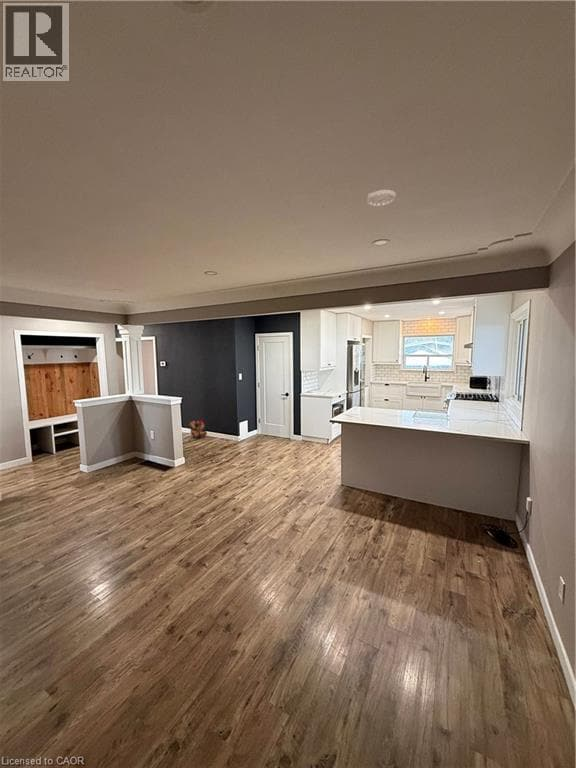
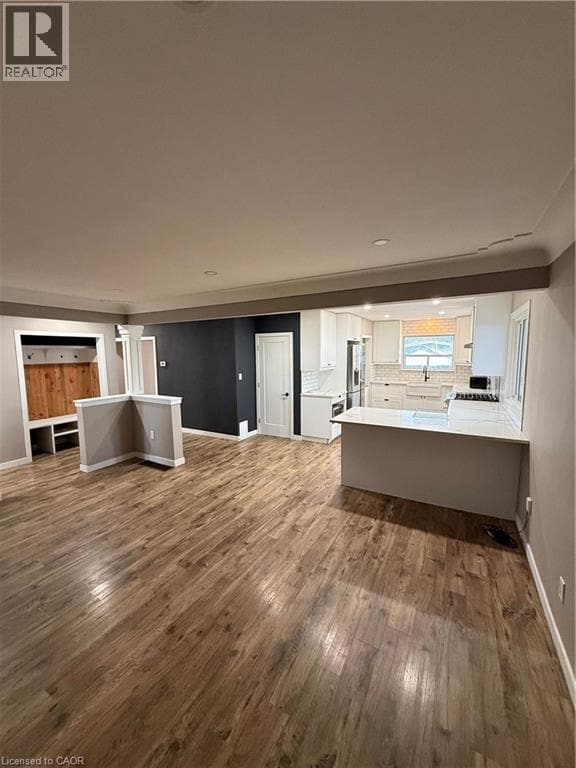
- backpack [188,418,208,439]
- smoke detector [366,189,397,207]
